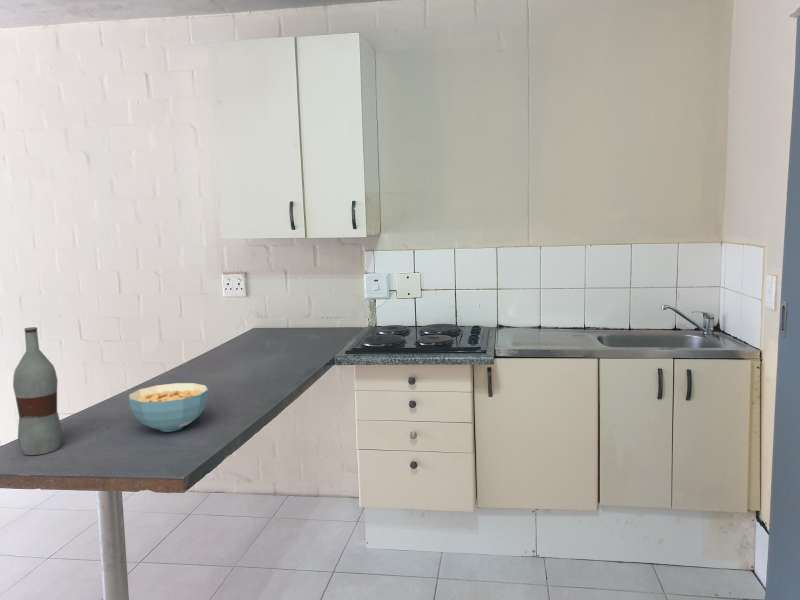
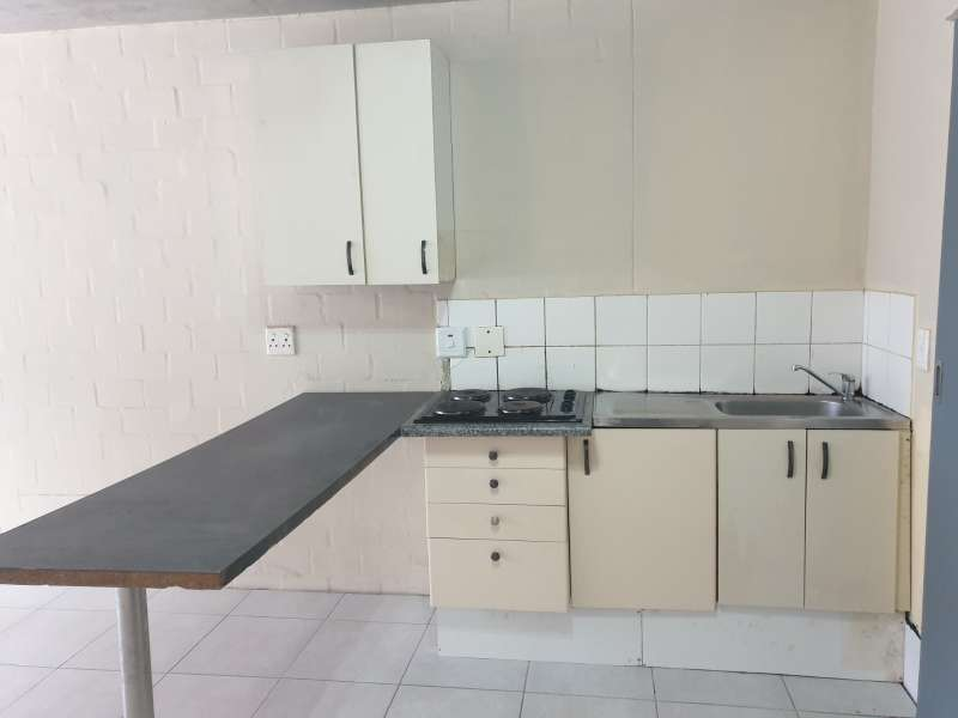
- bottle [12,326,63,456]
- cereal bowl [128,382,210,433]
